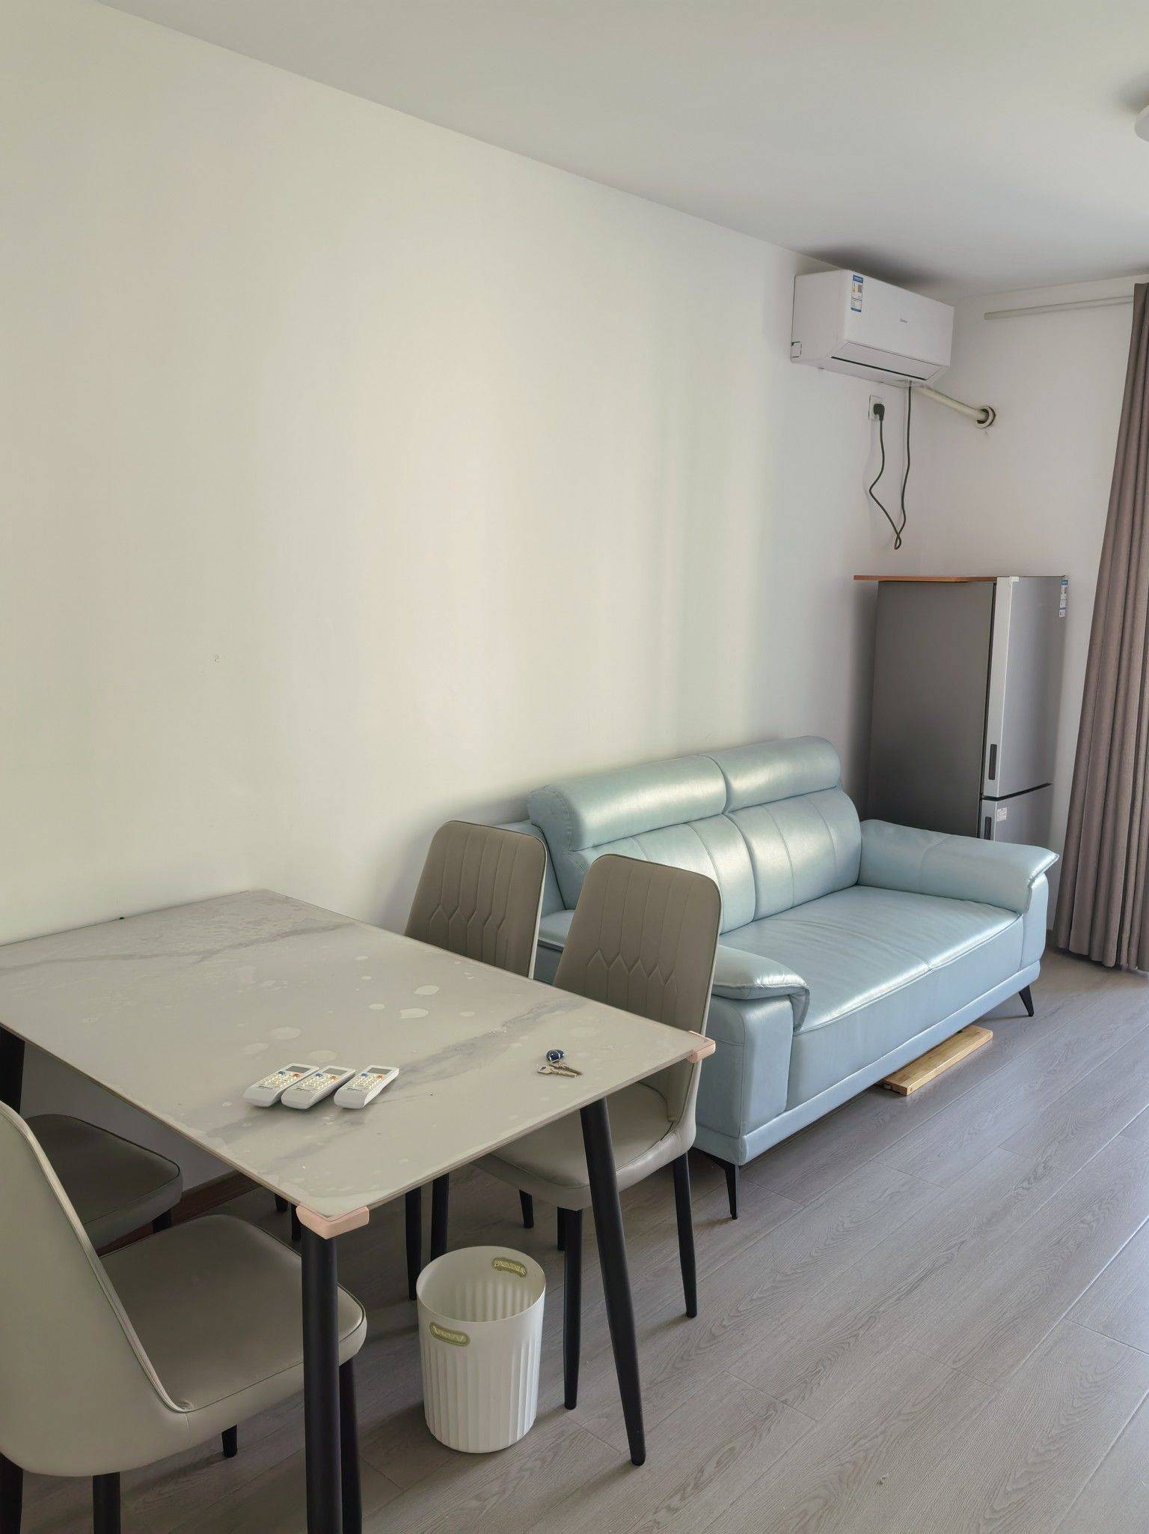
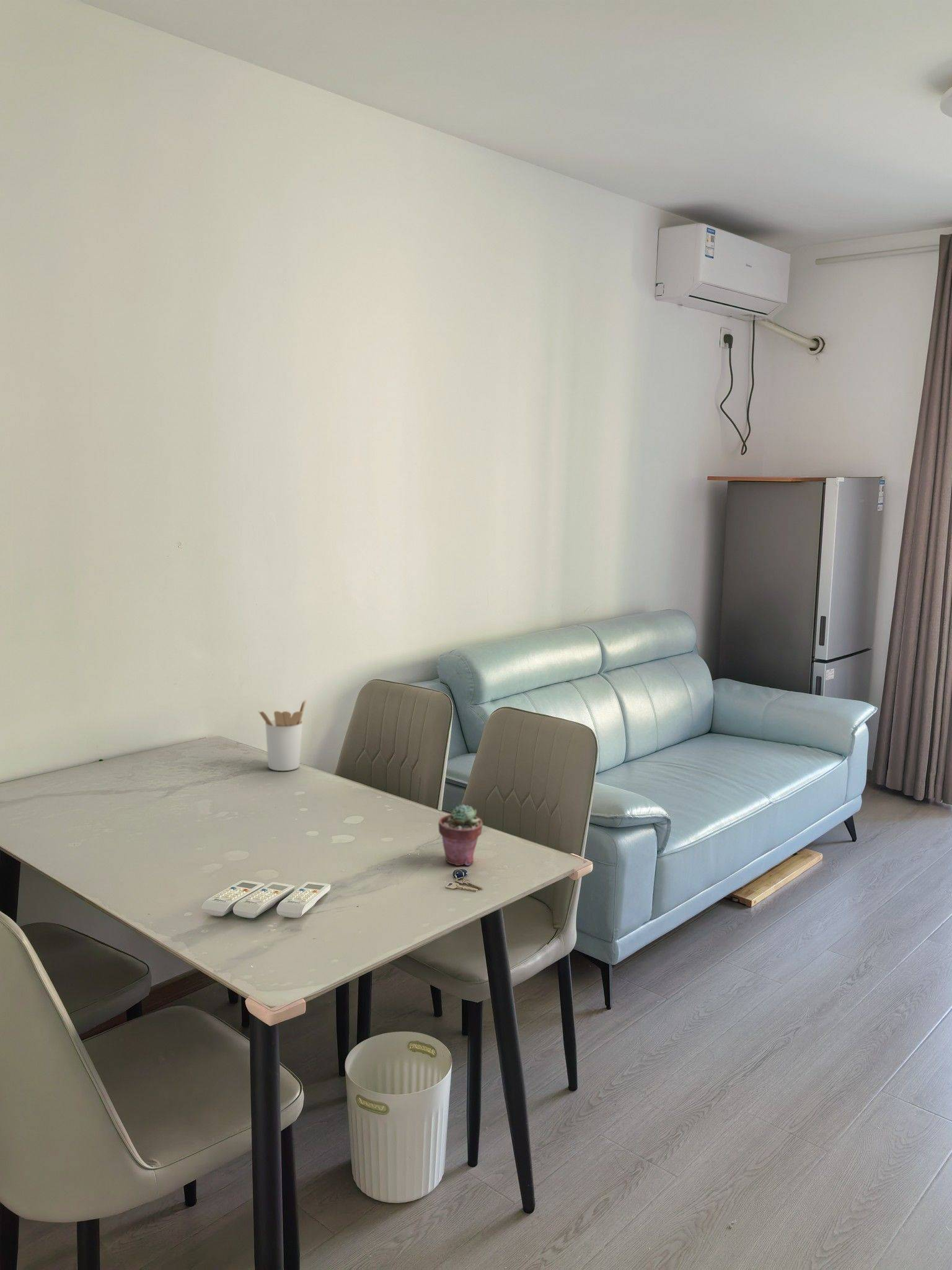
+ potted succulent [438,804,483,866]
+ utensil holder [258,699,306,771]
